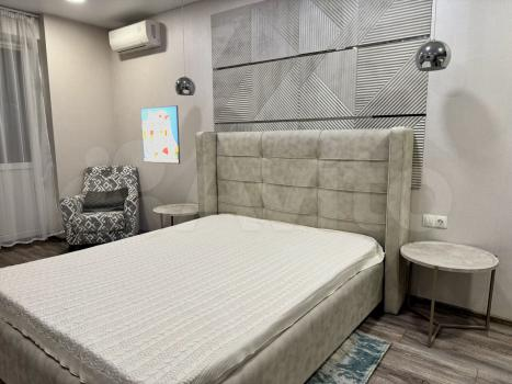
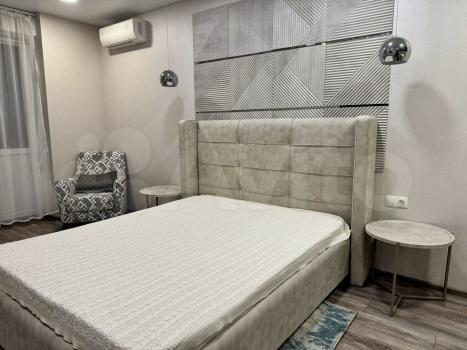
- wall art [140,104,181,165]
